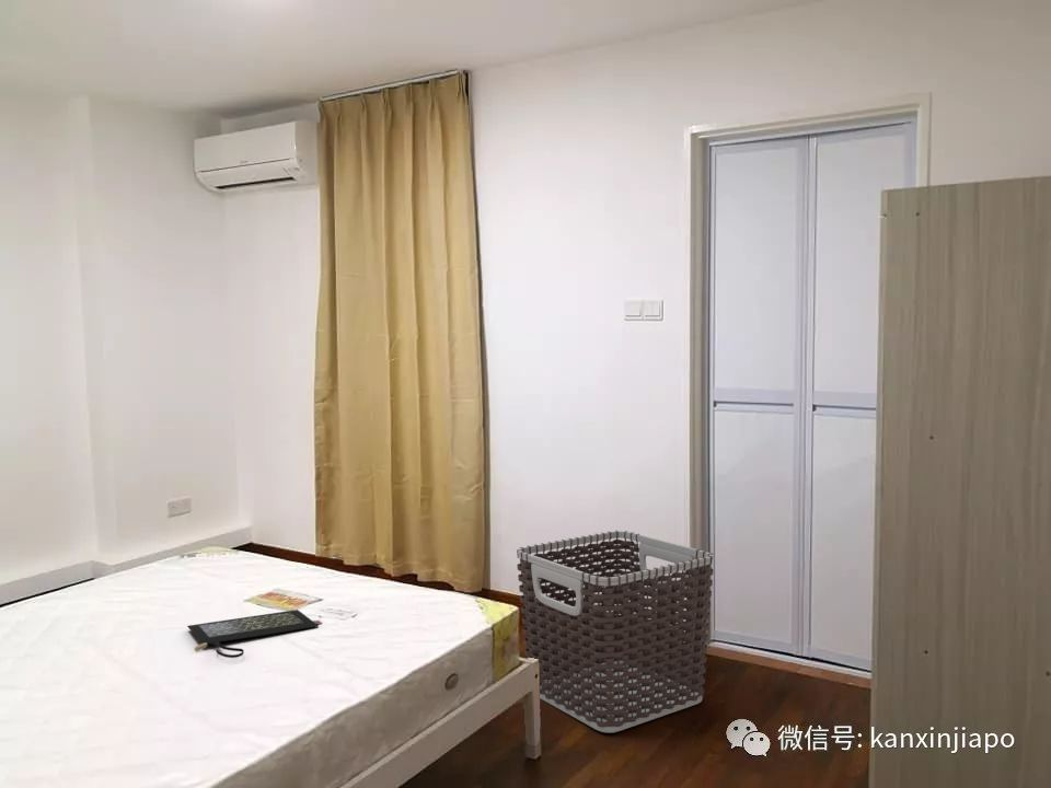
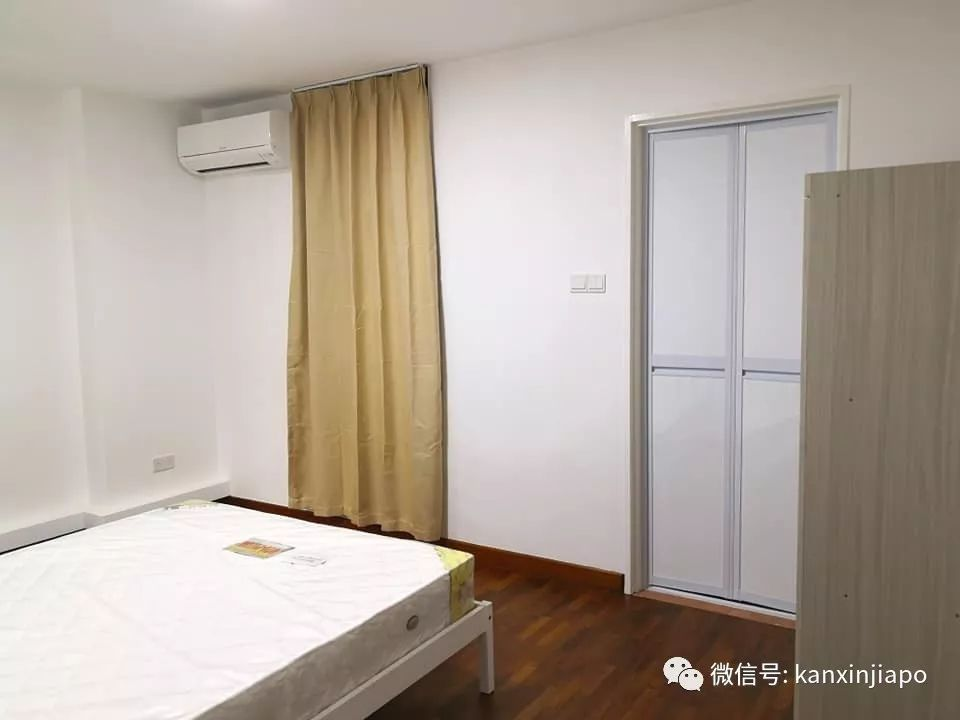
- clutch bag [186,609,323,659]
- clothes hamper [516,530,715,733]
